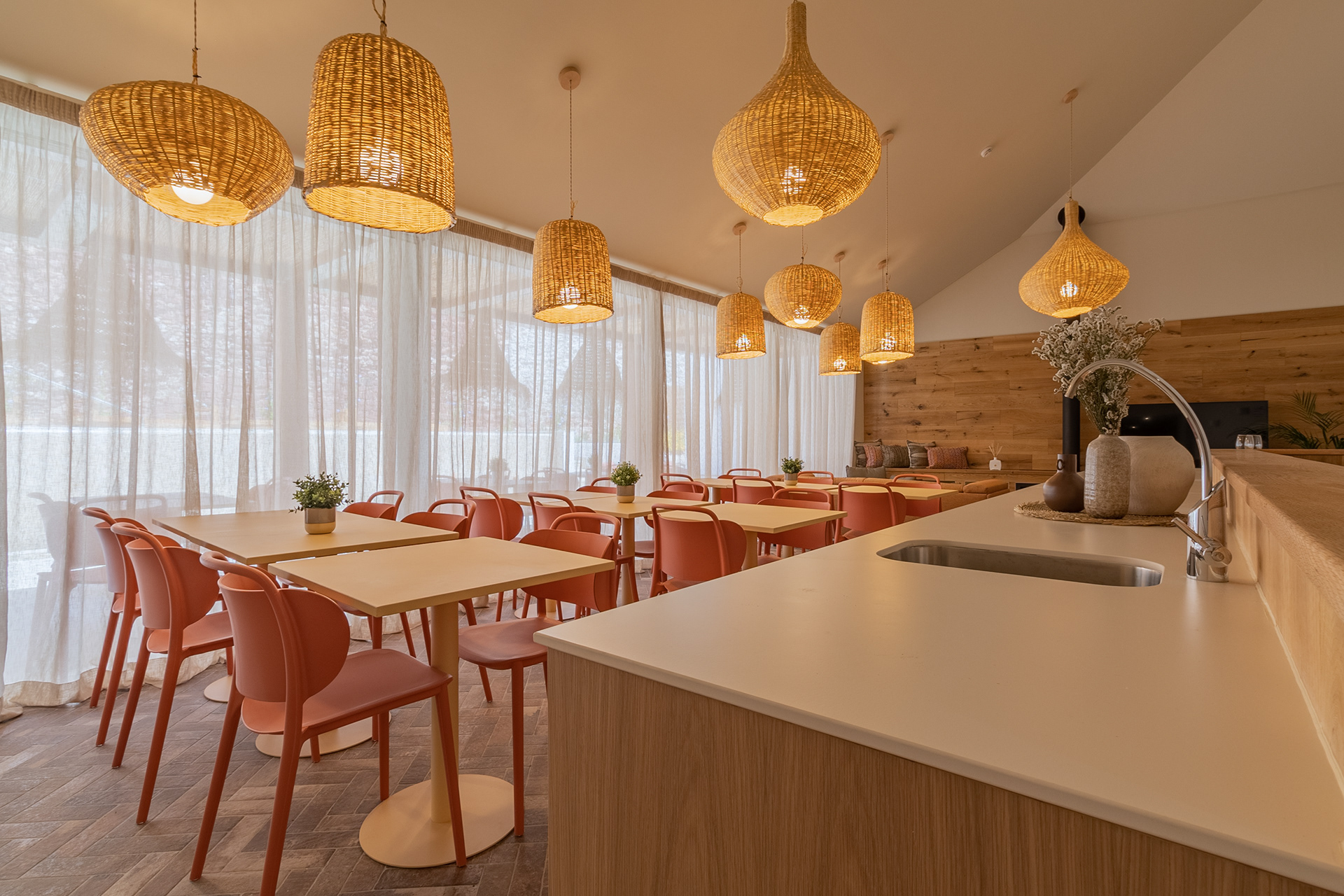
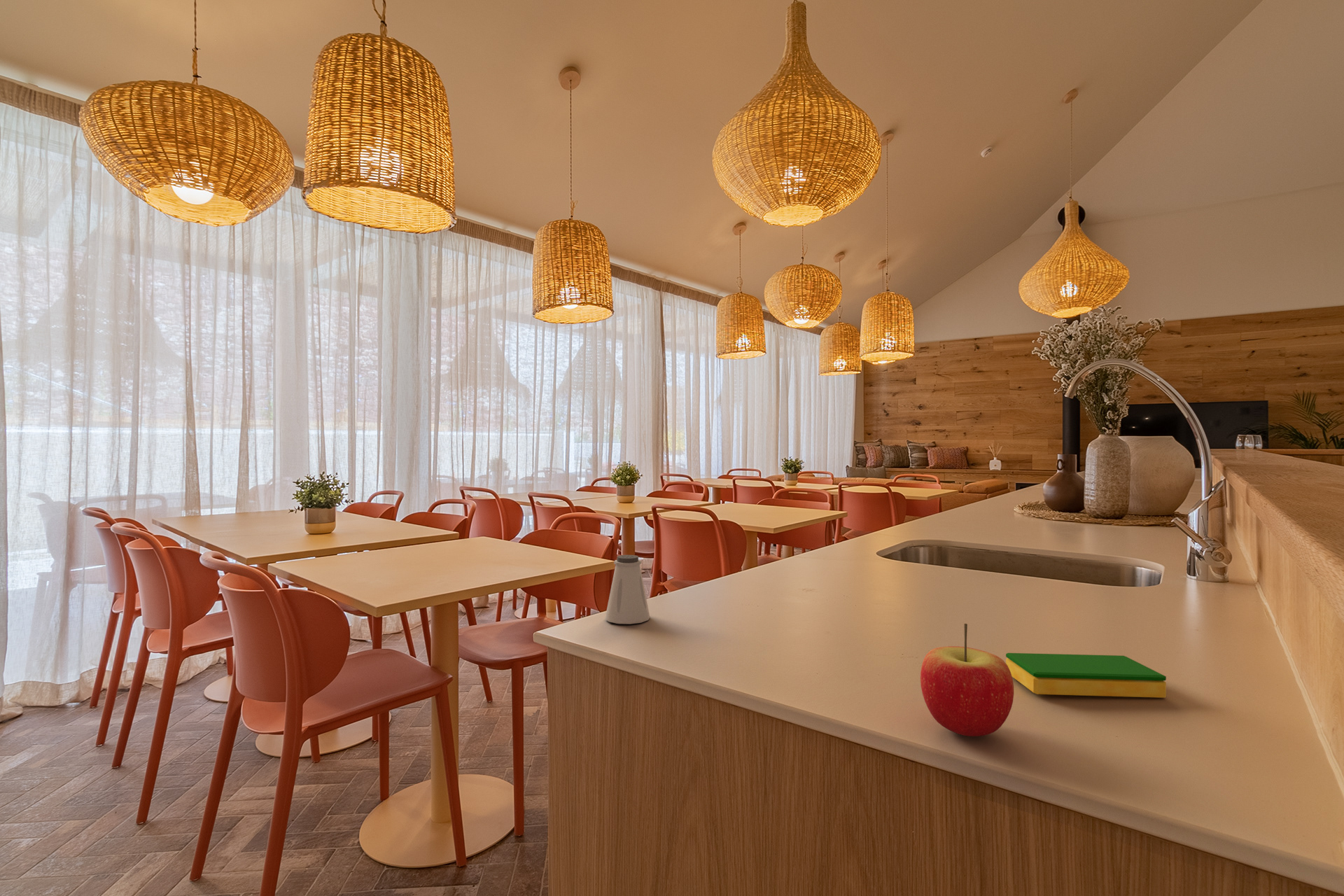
+ saltshaker [604,554,650,624]
+ apple [920,623,1014,737]
+ dish sponge [1005,652,1167,699]
